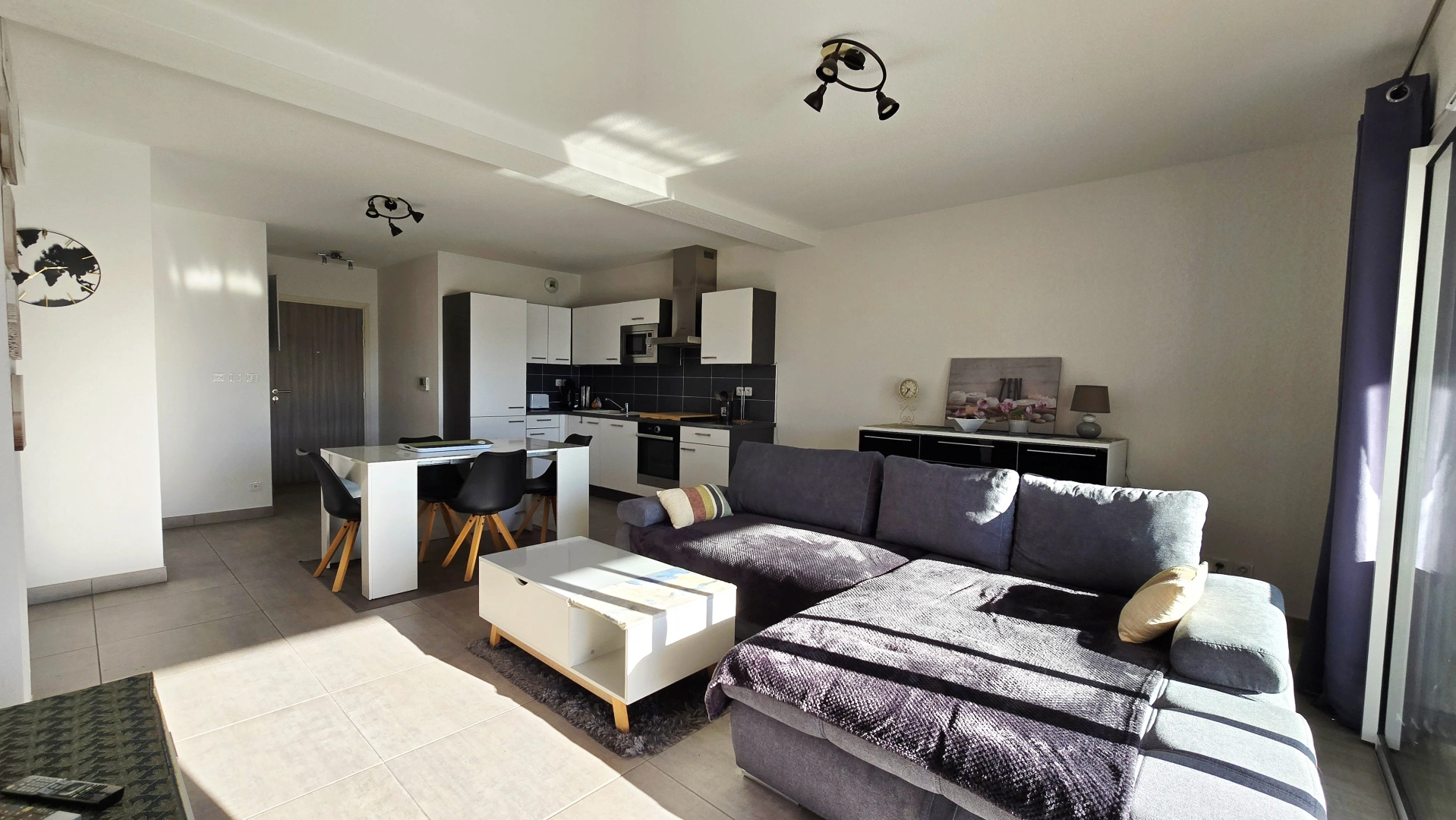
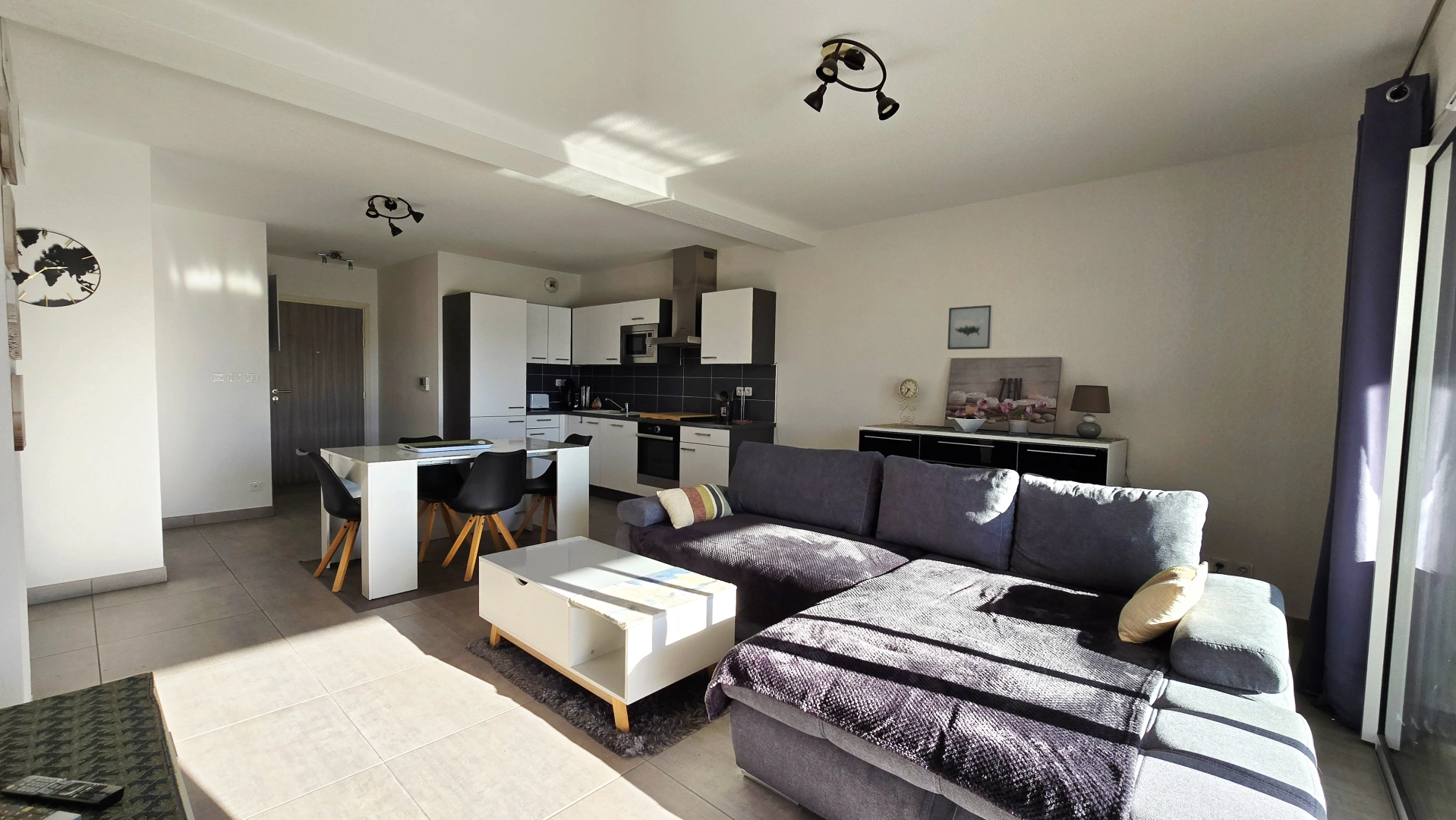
+ wall art [947,304,994,350]
